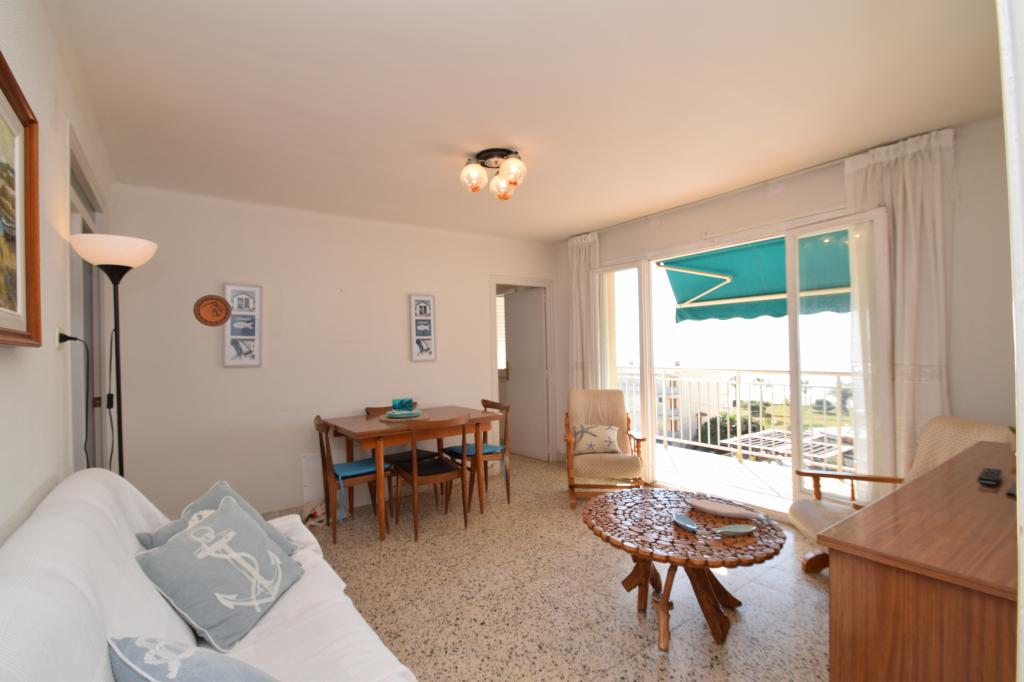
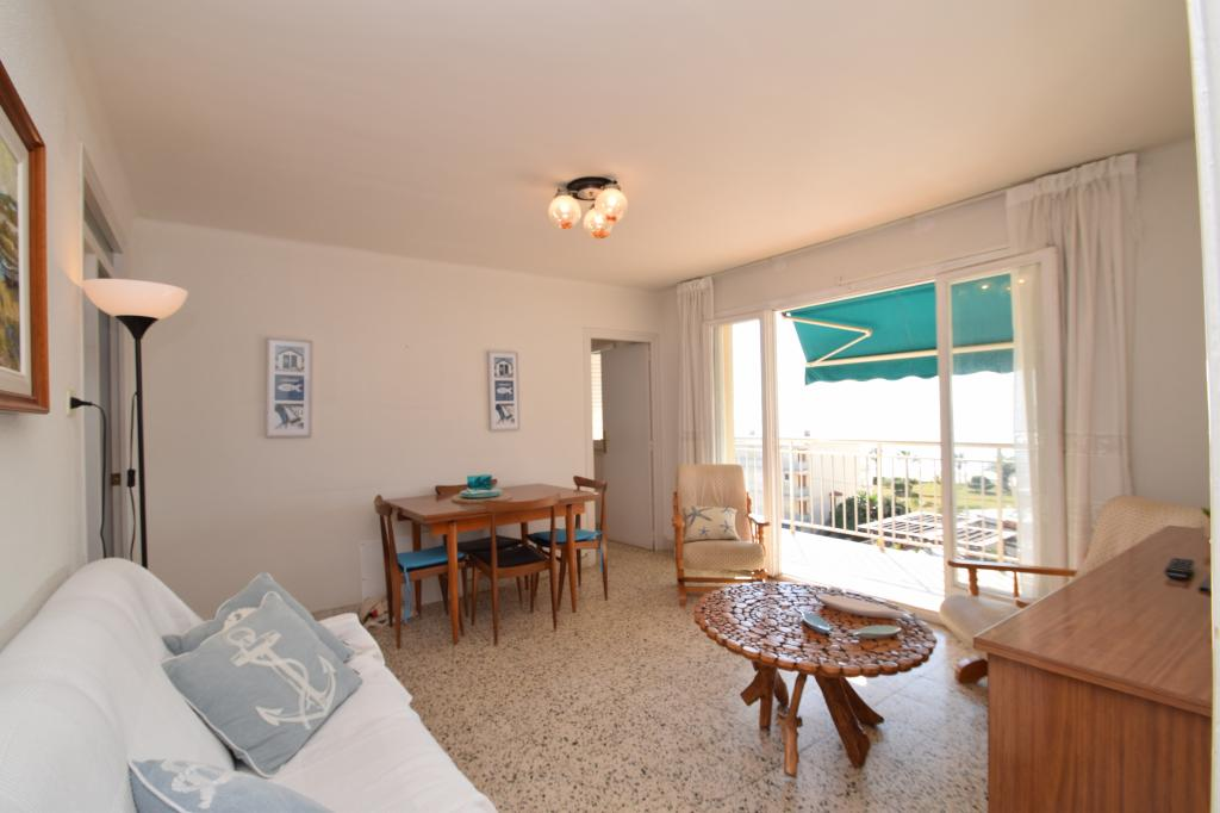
- decorative plate [192,294,233,328]
